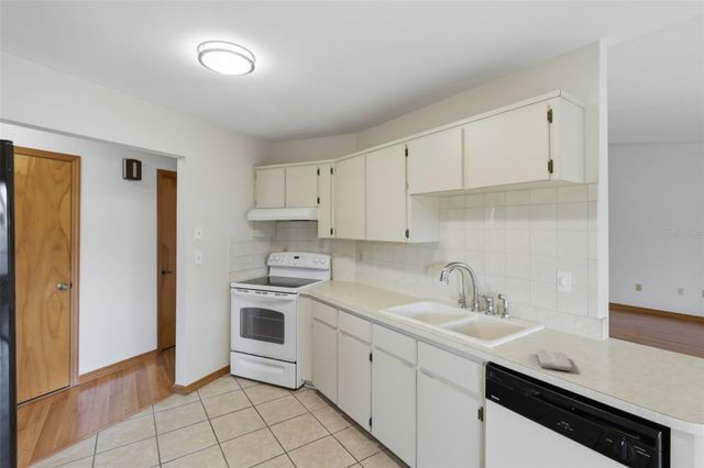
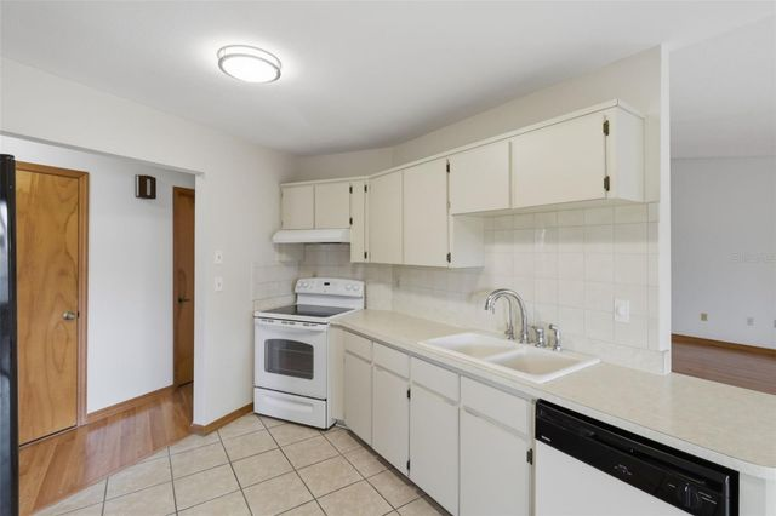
- washcloth [535,348,574,372]
